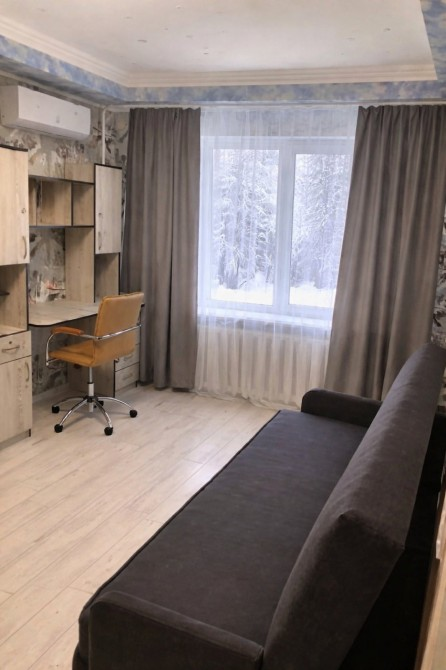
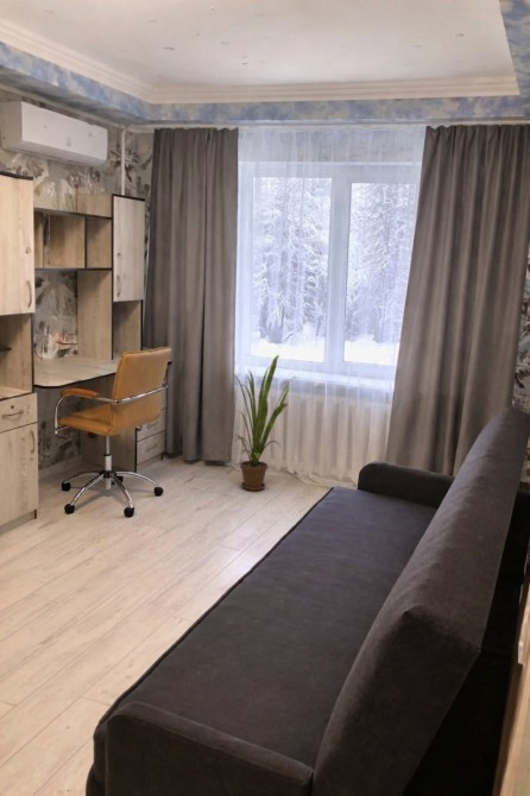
+ house plant [227,354,298,492]
